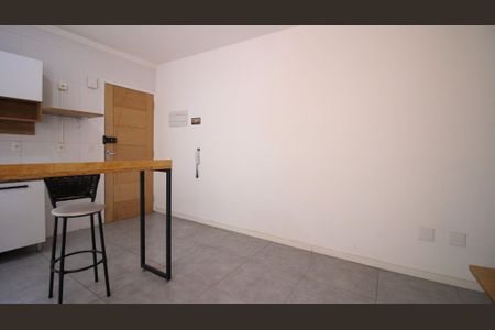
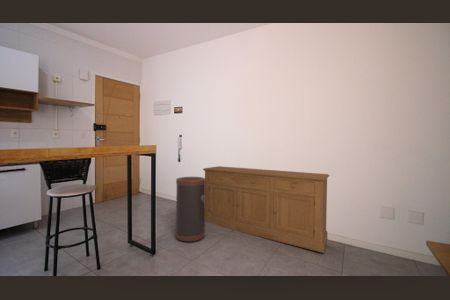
+ trash can [175,176,206,243]
+ sideboard [202,165,330,254]
